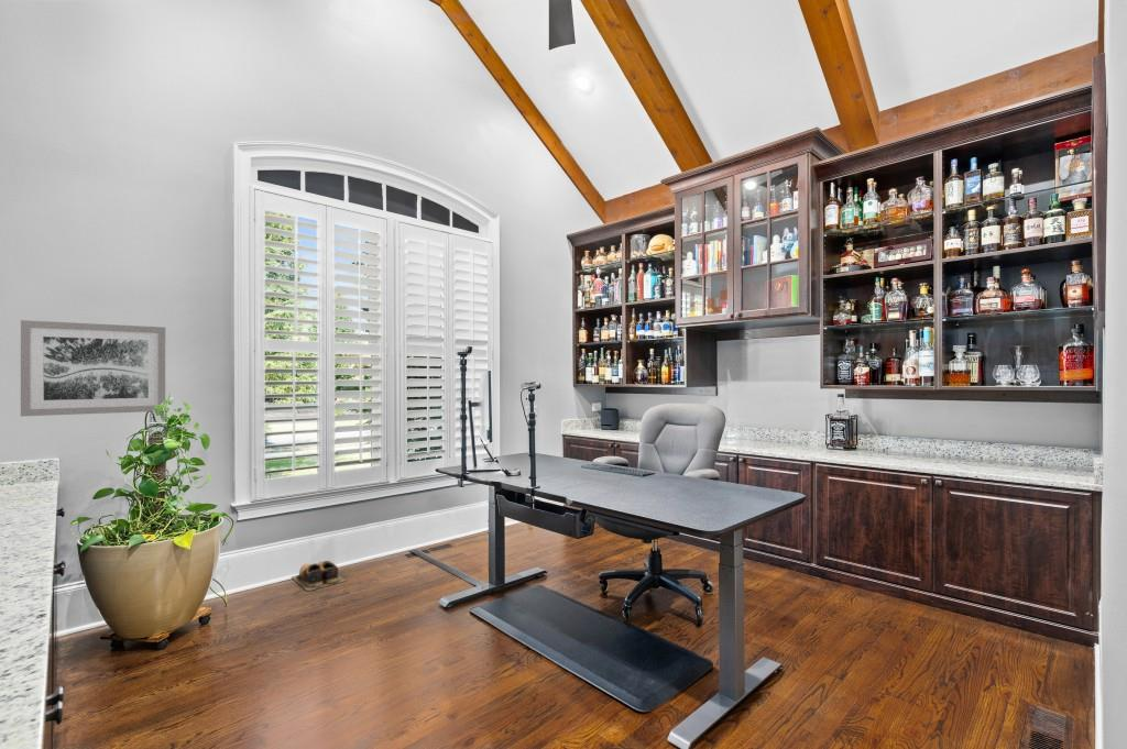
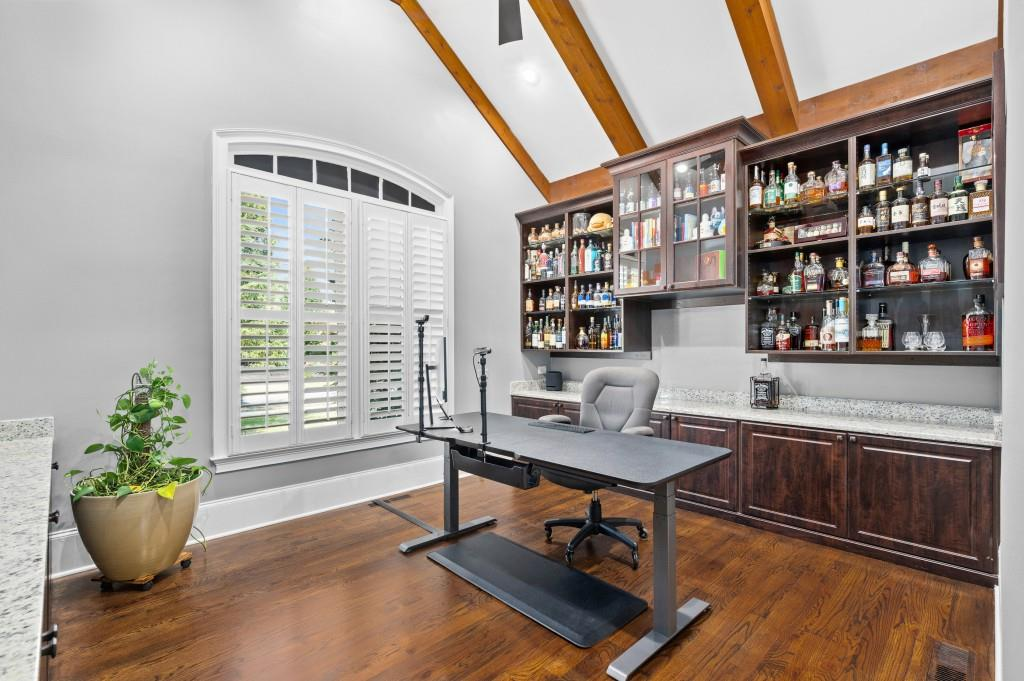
- shoes [291,560,347,592]
- wall art [20,319,166,417]
